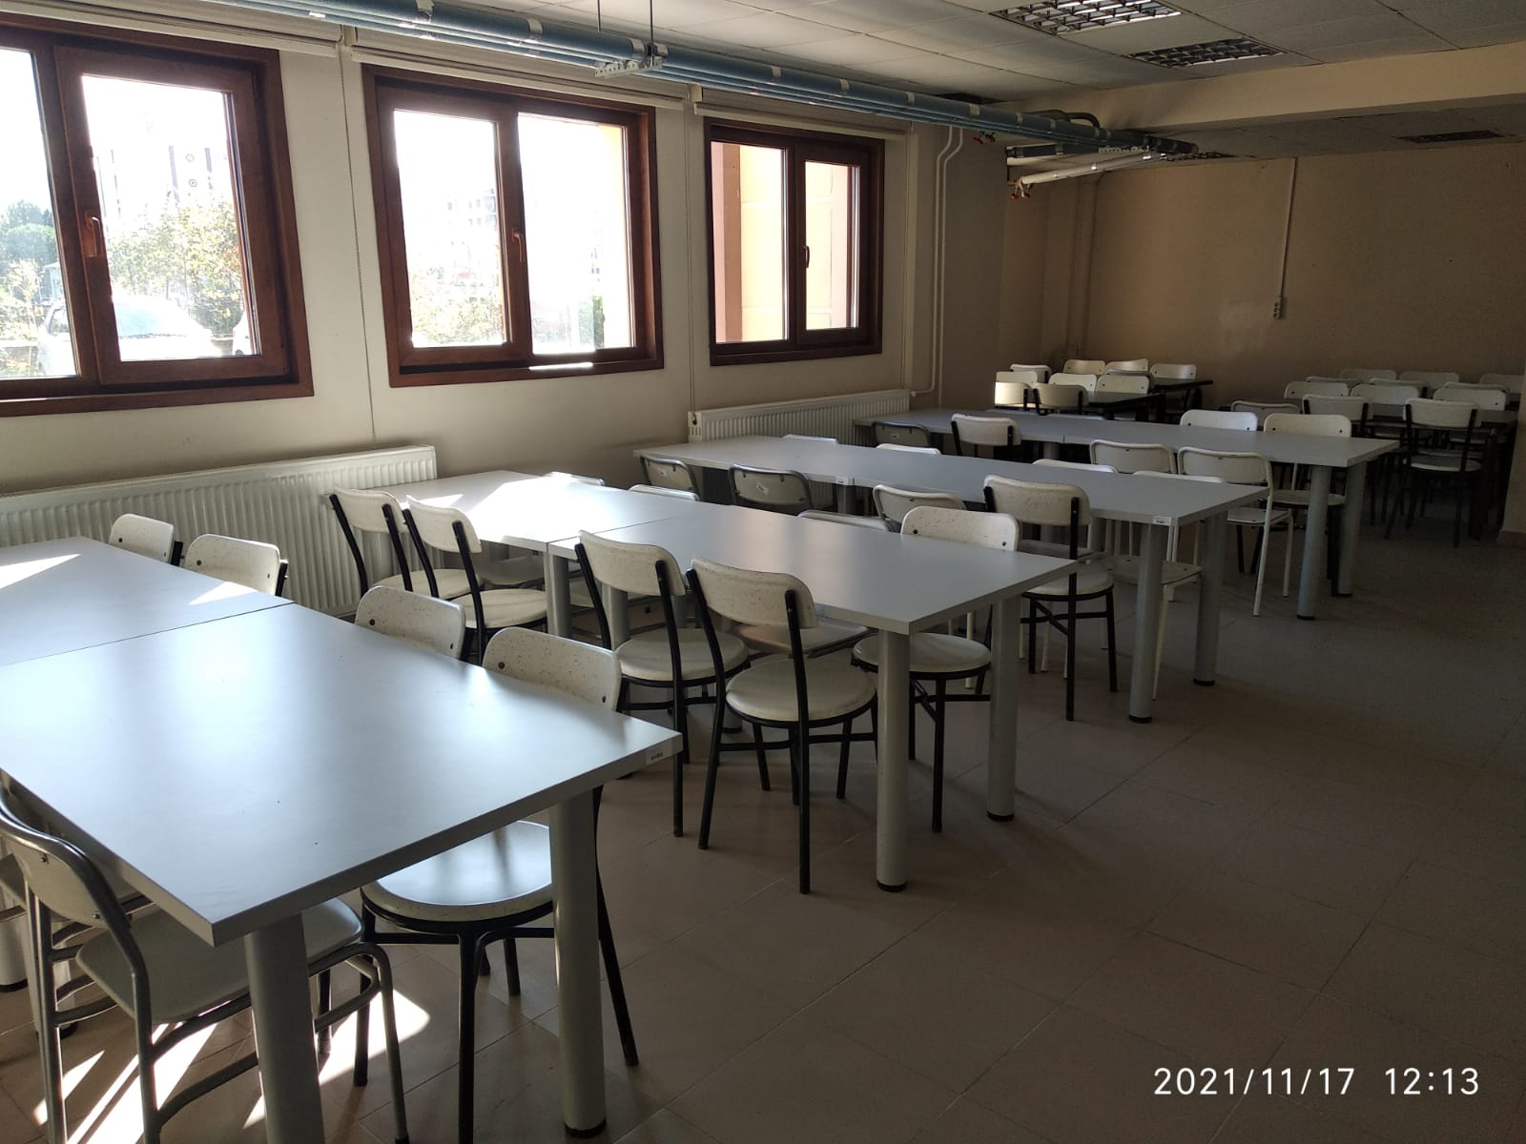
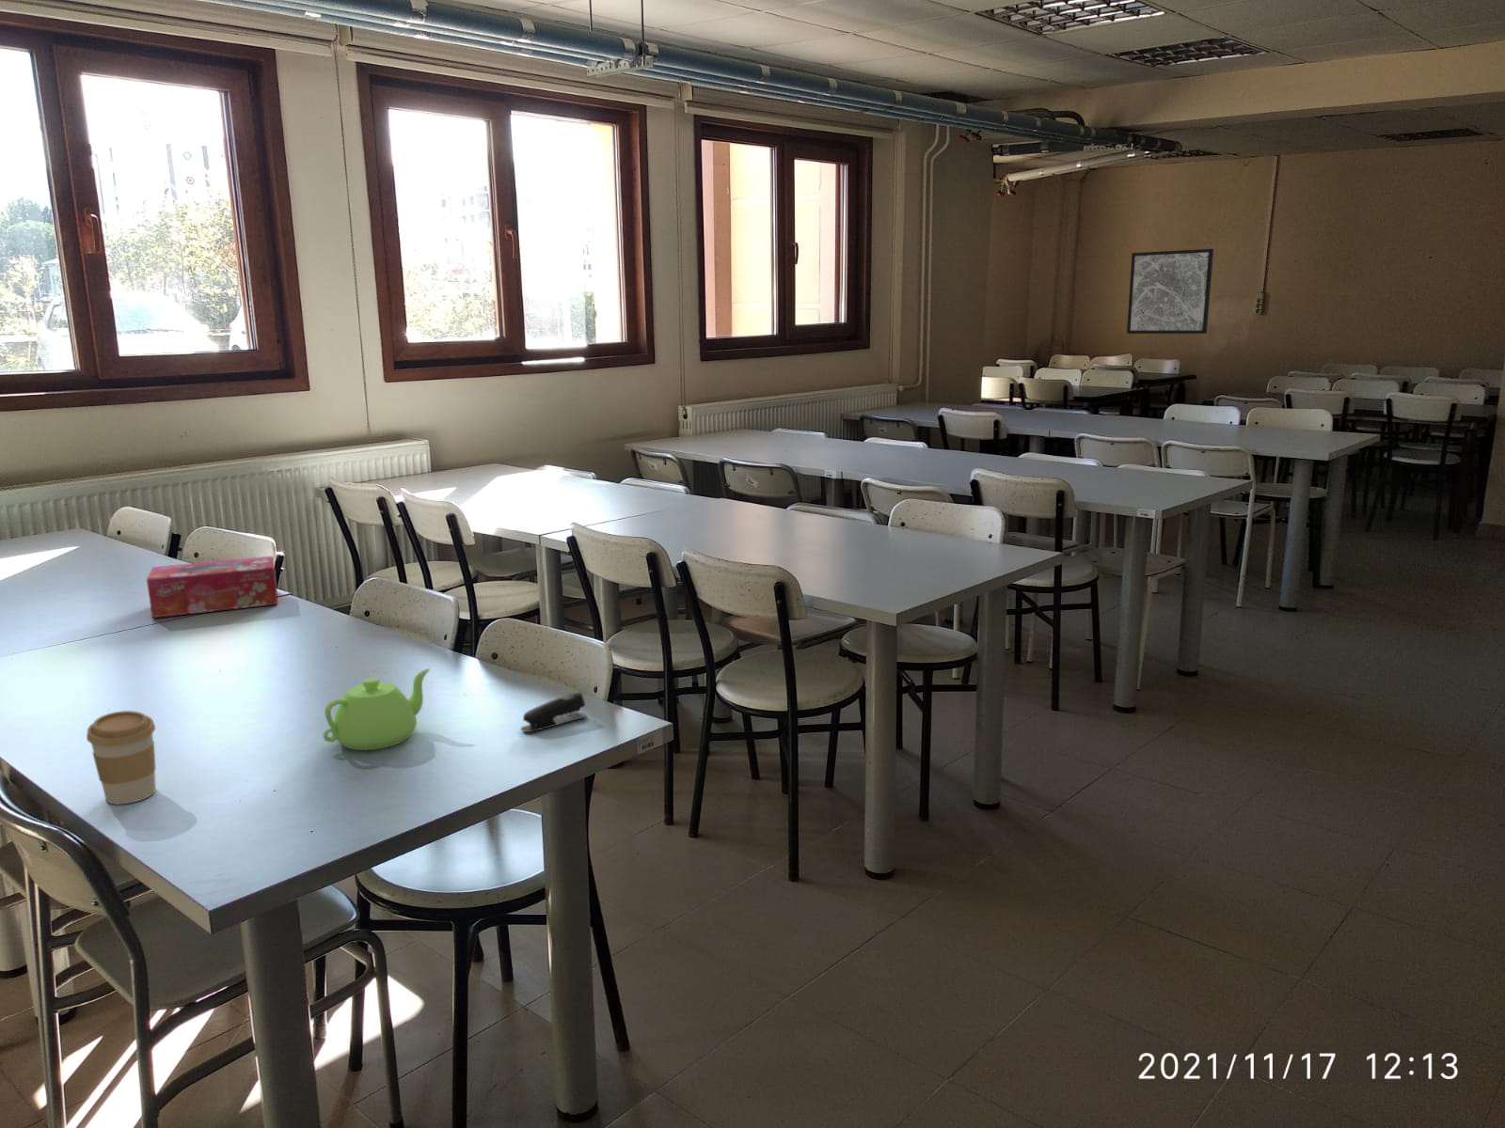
+ tissue box [146,555,278,619]
+ teapot [322,667,431,751]
+ wall art [1126,248,1215,334]
+ stapler [520,691,588,733]
+ coffee cup [85,710,158,805]
